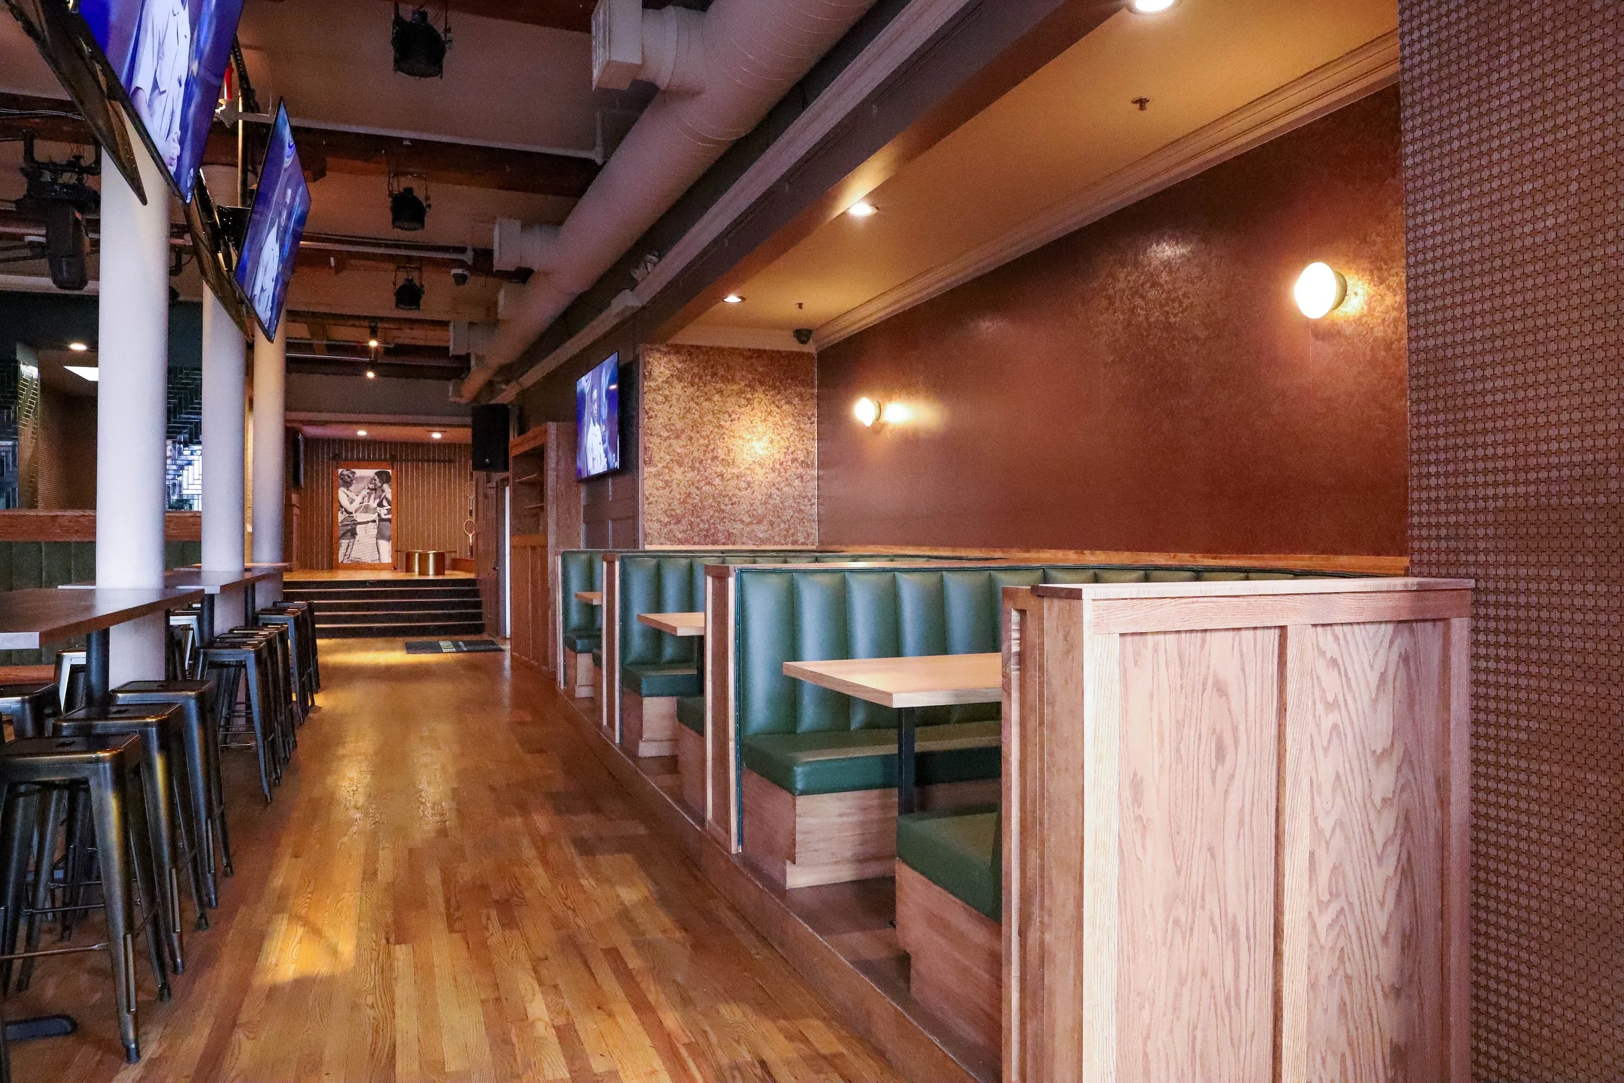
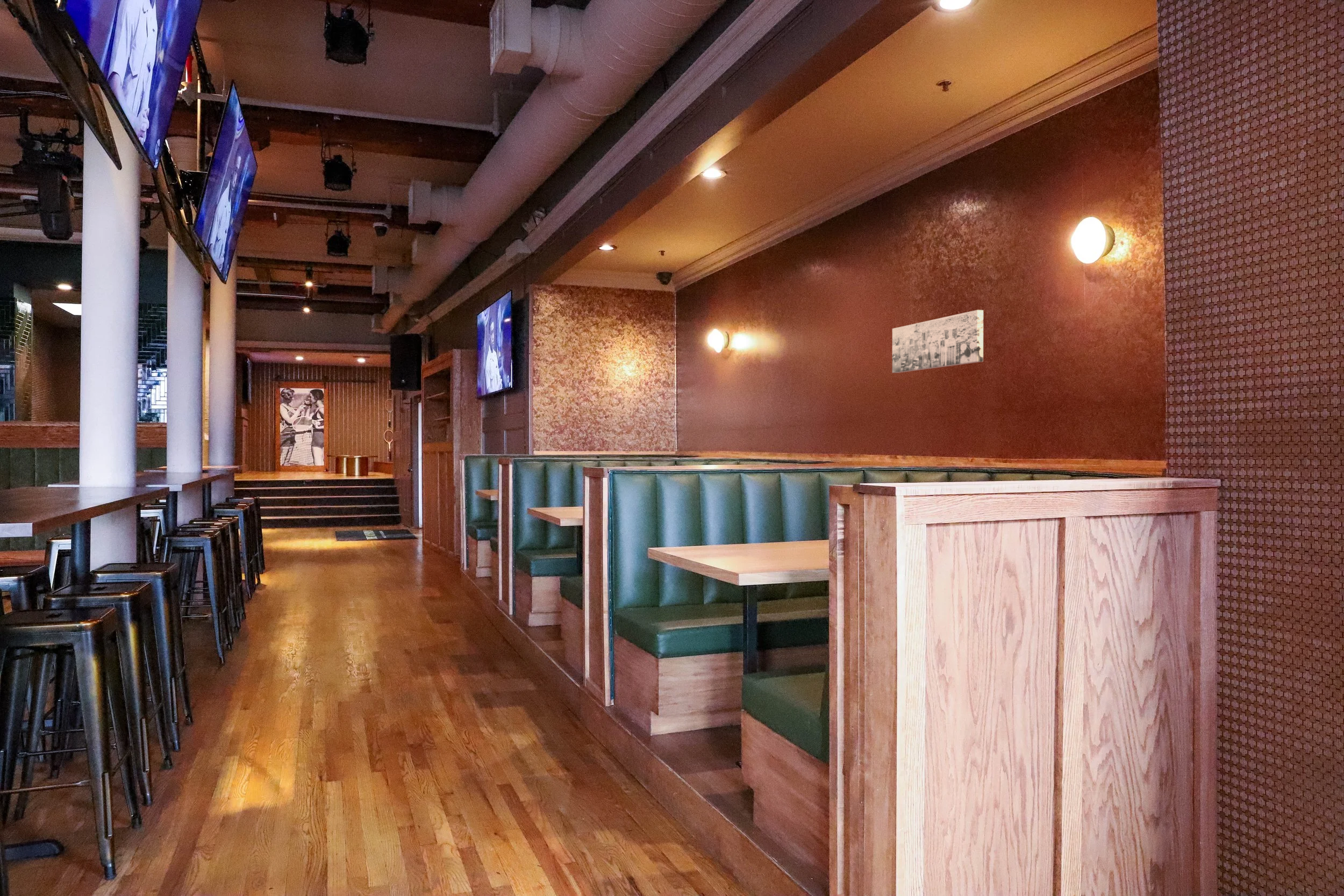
+ wall art [892,310,984,374]
